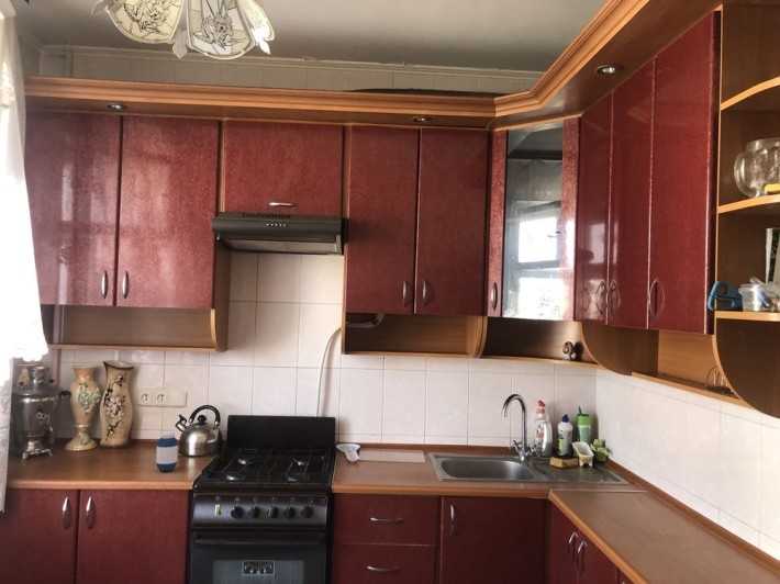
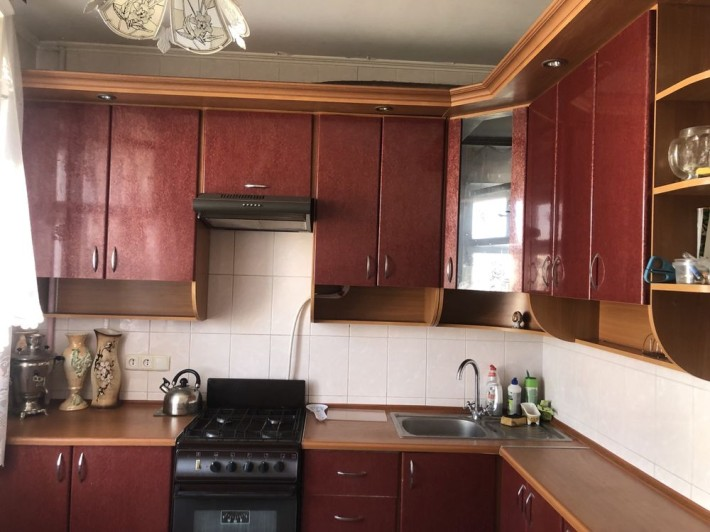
- medicine bottle [155,430,179,472]
